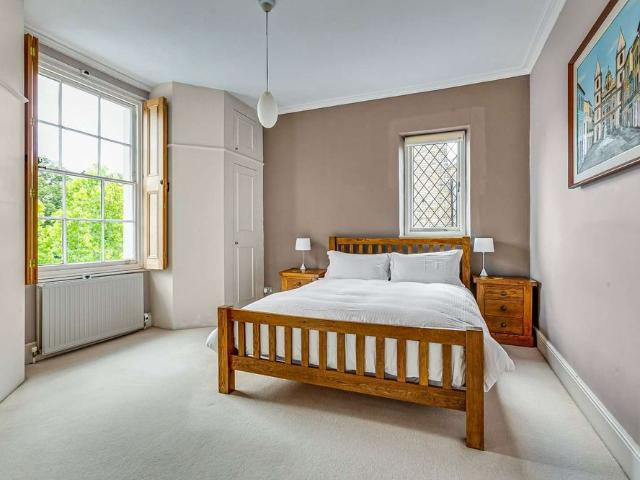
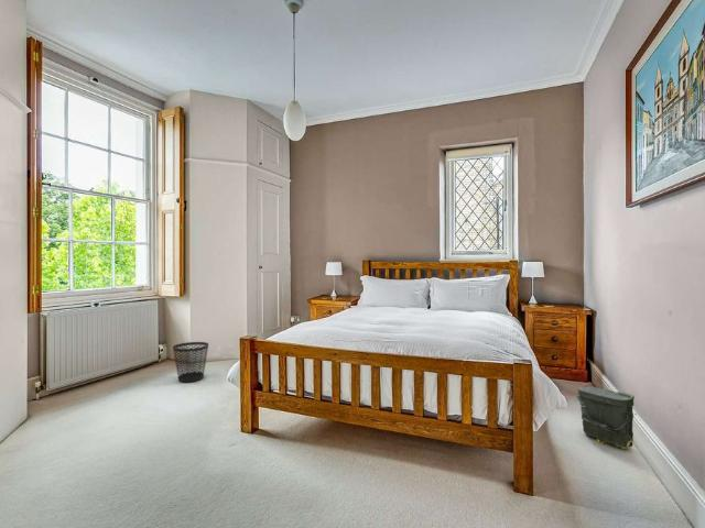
+ bag [576,385,636,451]
+ wastebasket [172,341,209,383]
